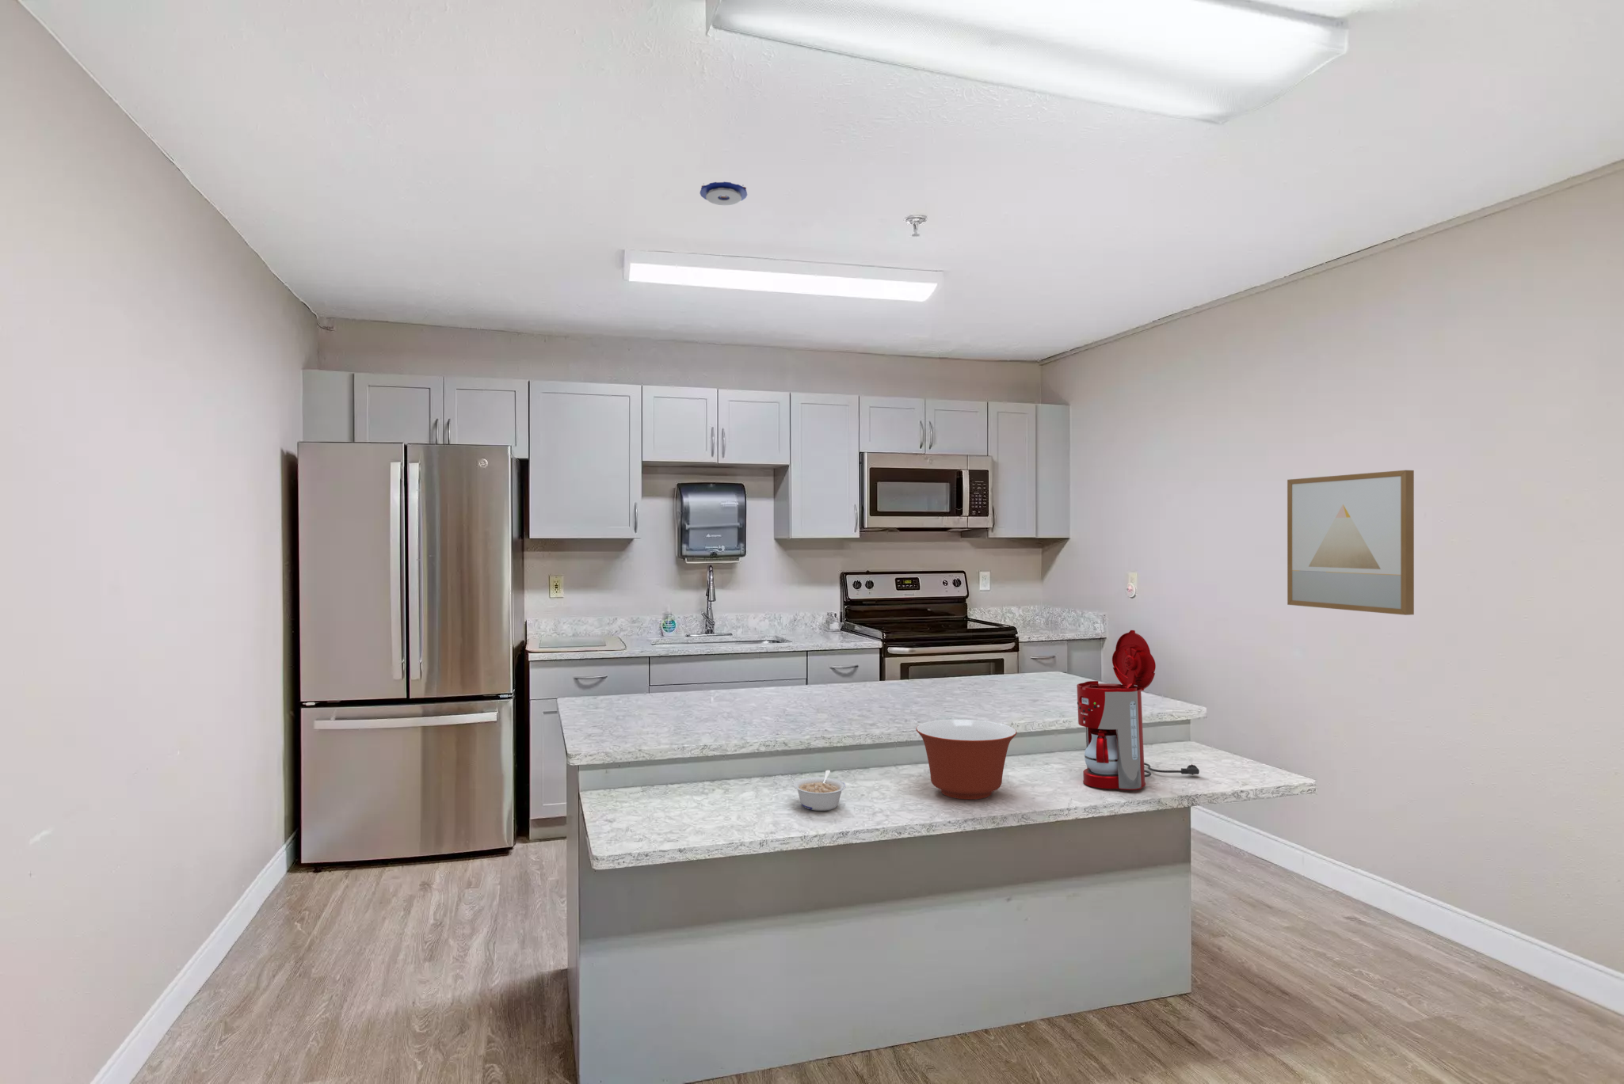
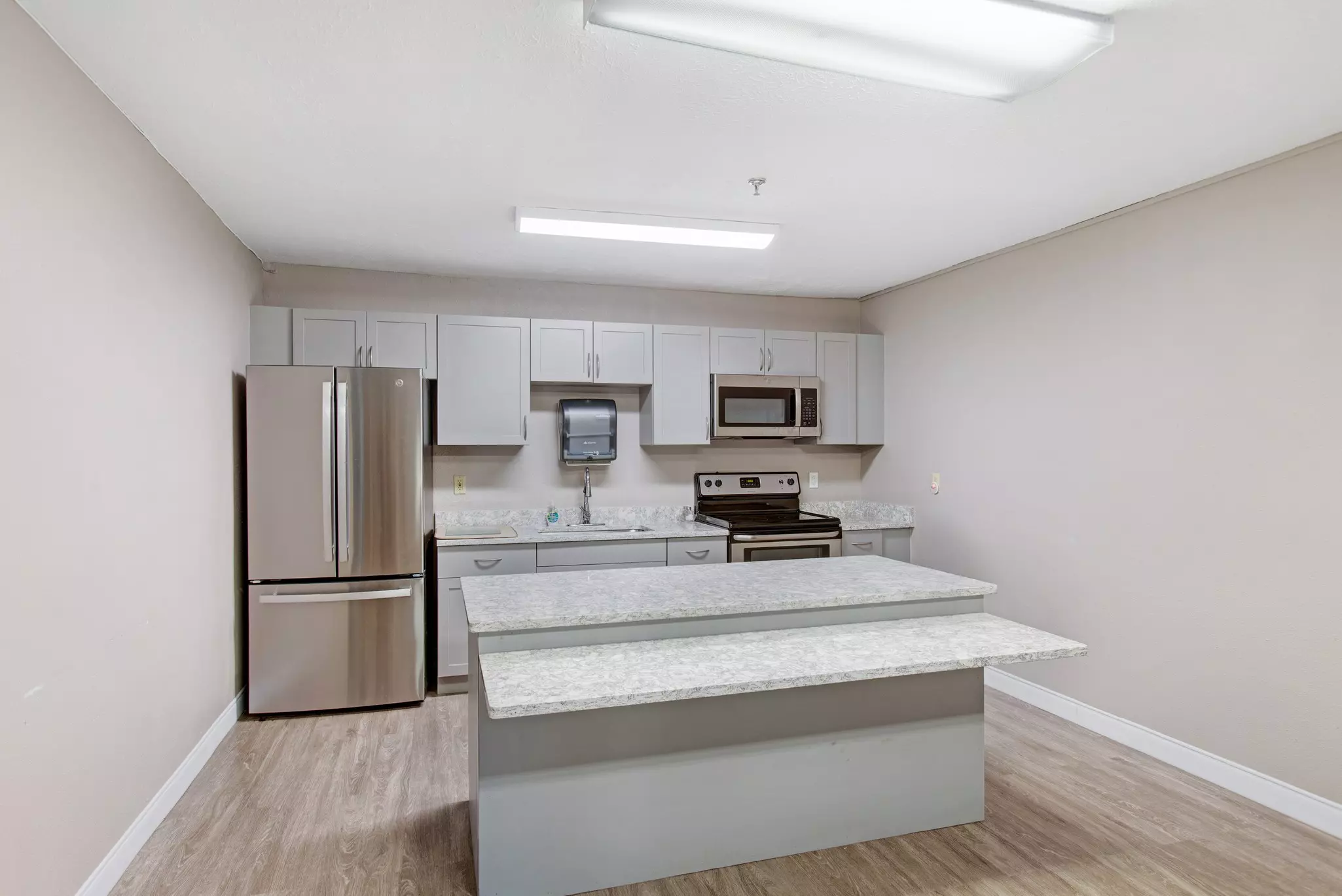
- mixing bowl [915,719,1018,800]
- wall art [1286,469,1415,616]
- legume [793,769,846,812]
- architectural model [699,181,748,206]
- coffee maker [1076,629,1200,791]
